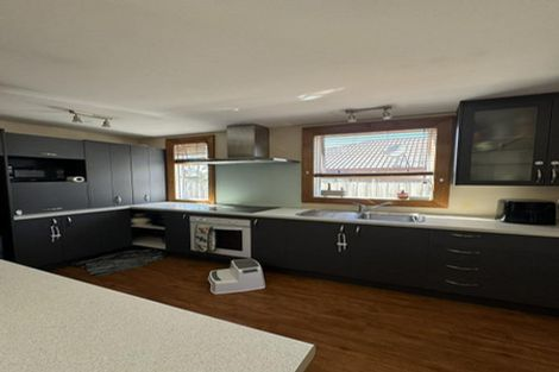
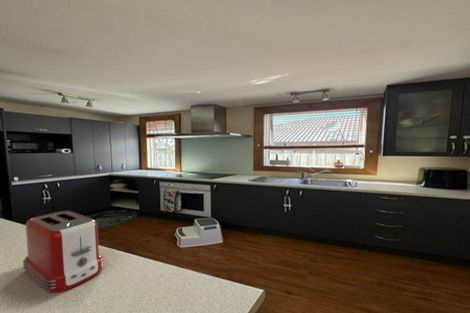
+ toaster [22,210,104,294]
